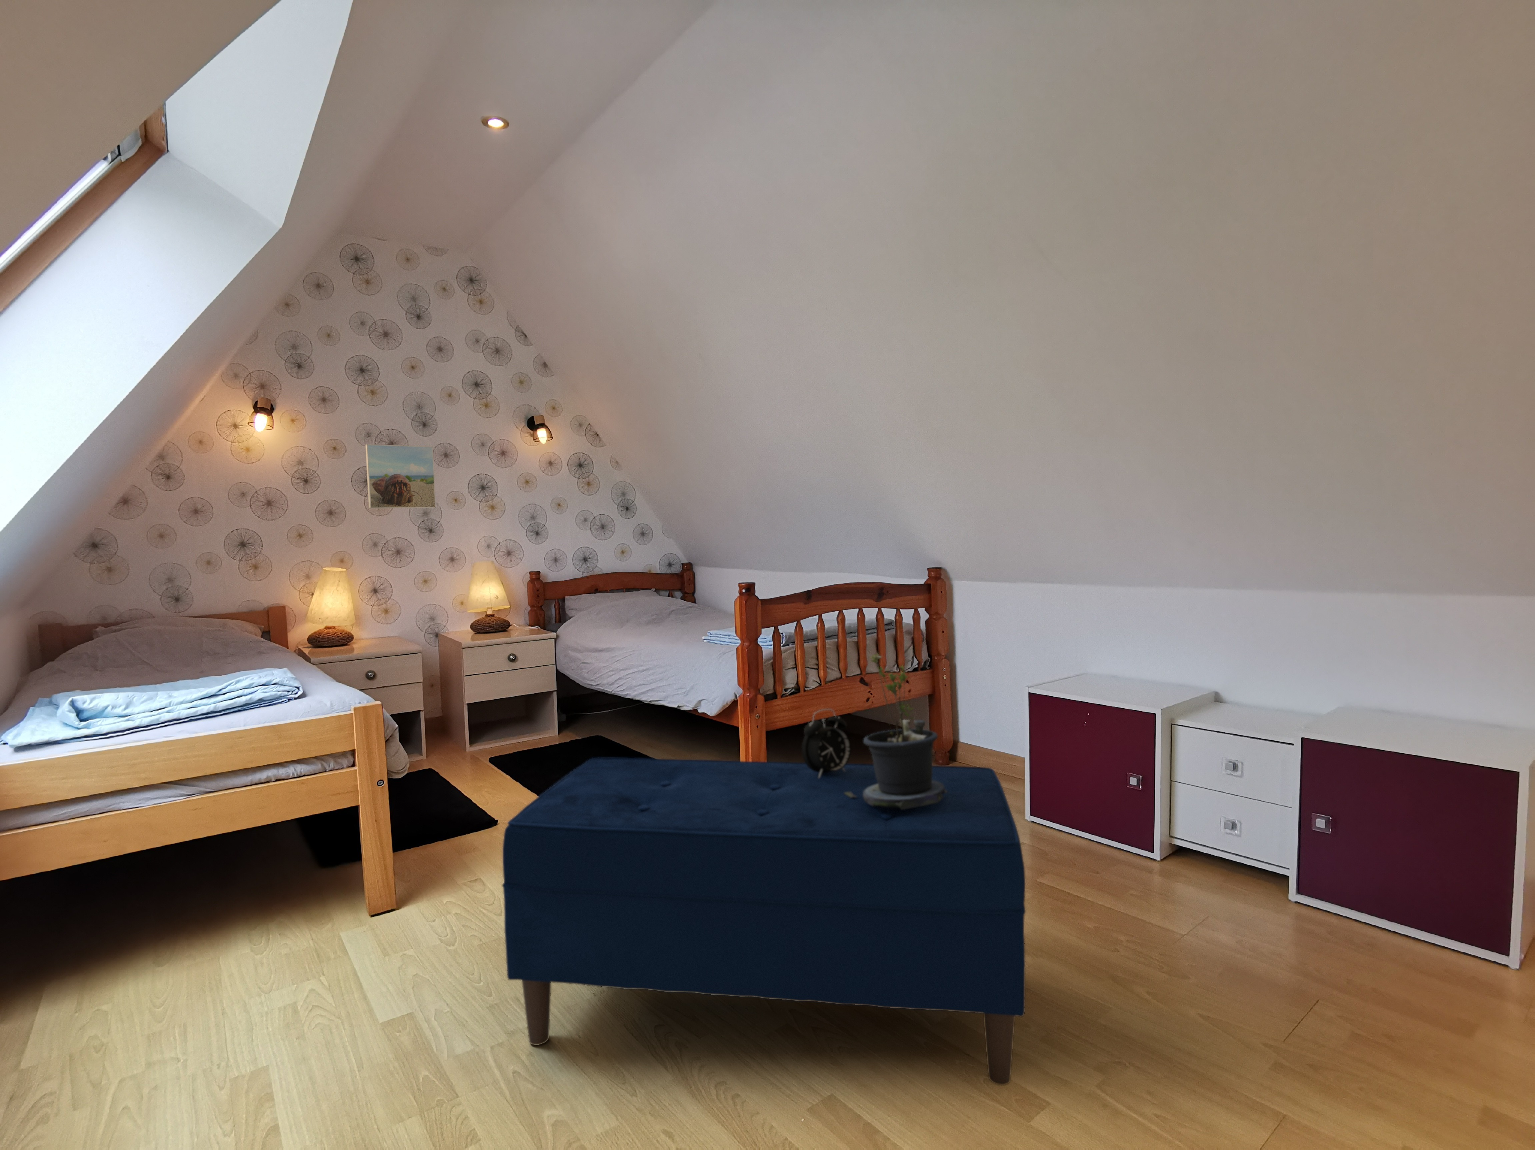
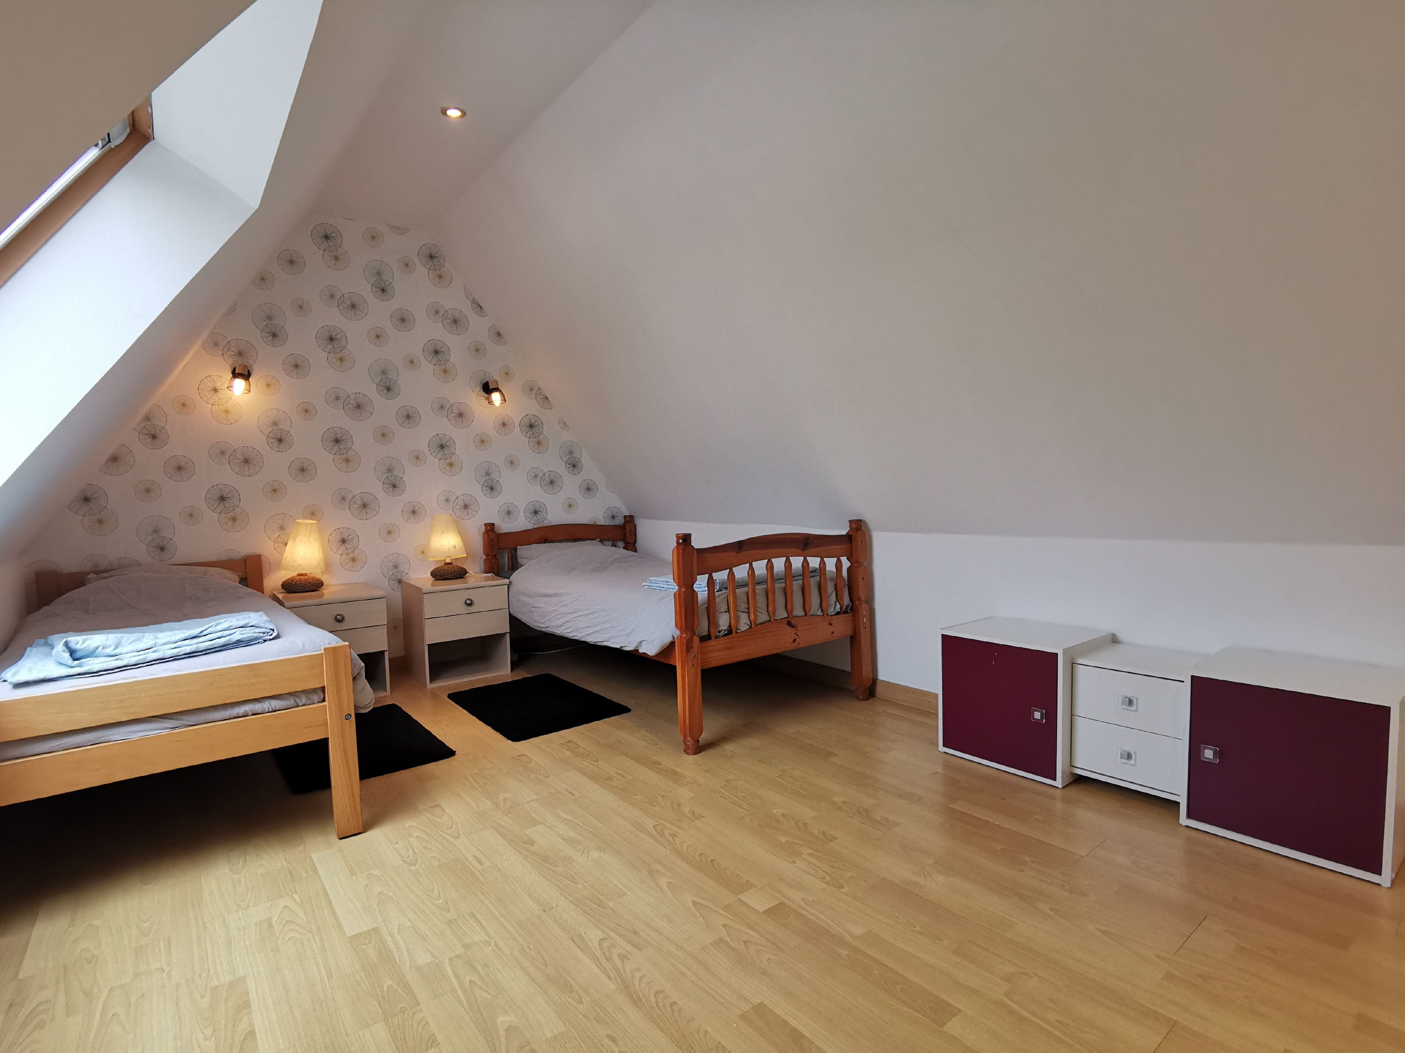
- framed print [365,445,436,509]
- alarm clock [801,708,851,778]
- potted plant [844,652,949,809]
- bench [502,757,1026,1085]
